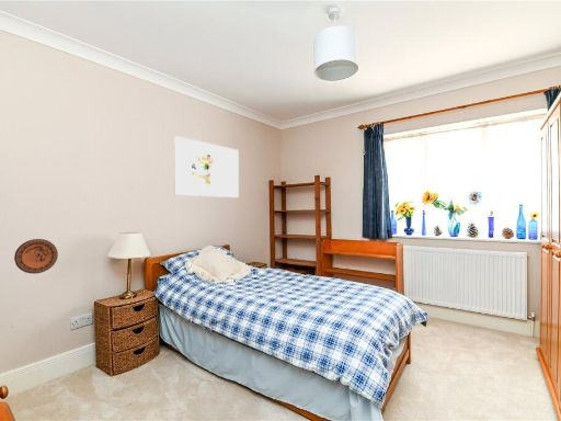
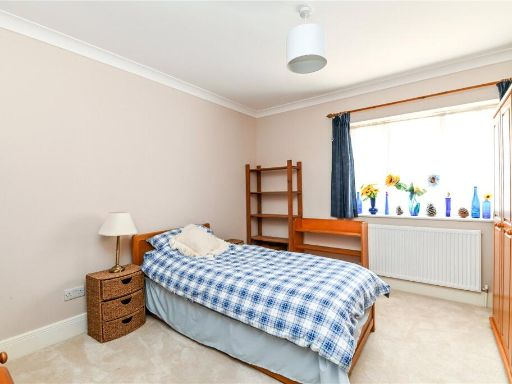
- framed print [173,135,240,198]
- decorative plate [13,238,59,275]
